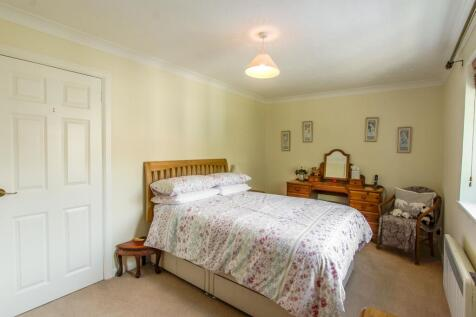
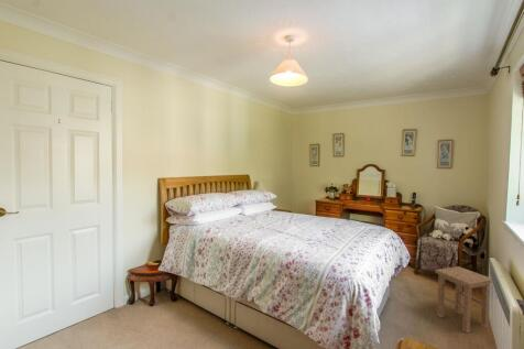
+ stool [434,265,492,334]
